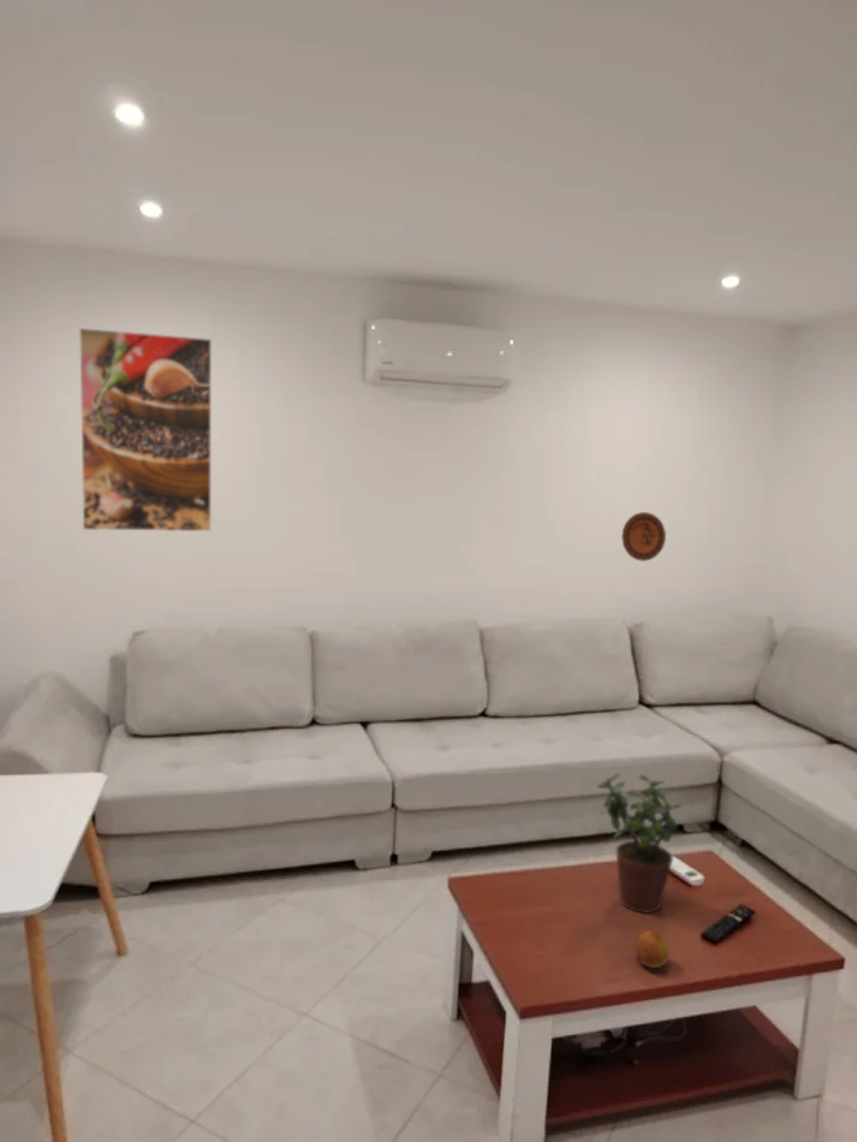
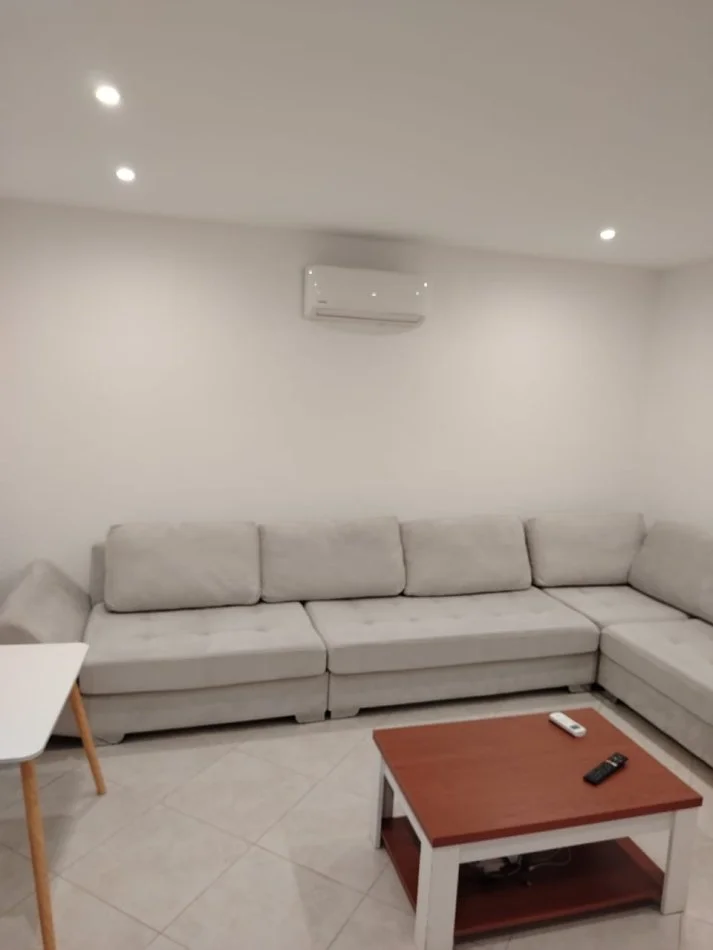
- fruit [633,930,671,969]
- potted plant [596,772,683,914]
- decorative plate [620,511,667,563]
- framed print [78,327,213,533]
